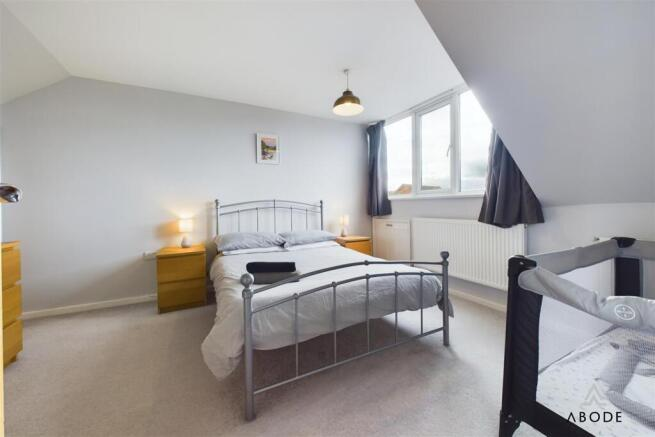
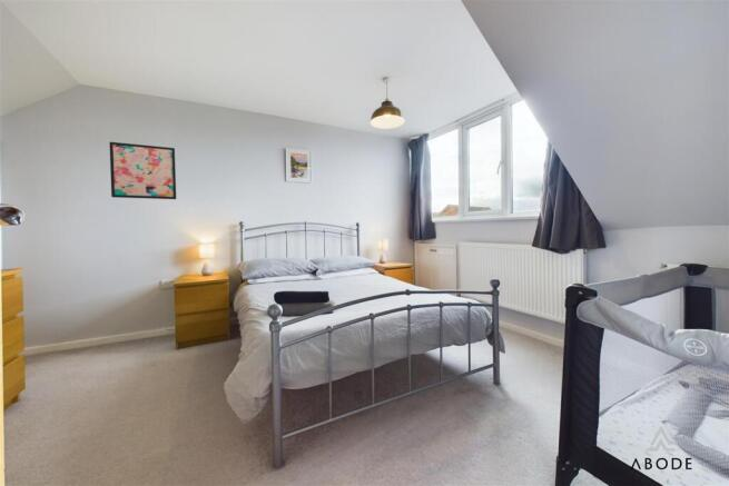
+ wall art [108,141,177,200]
